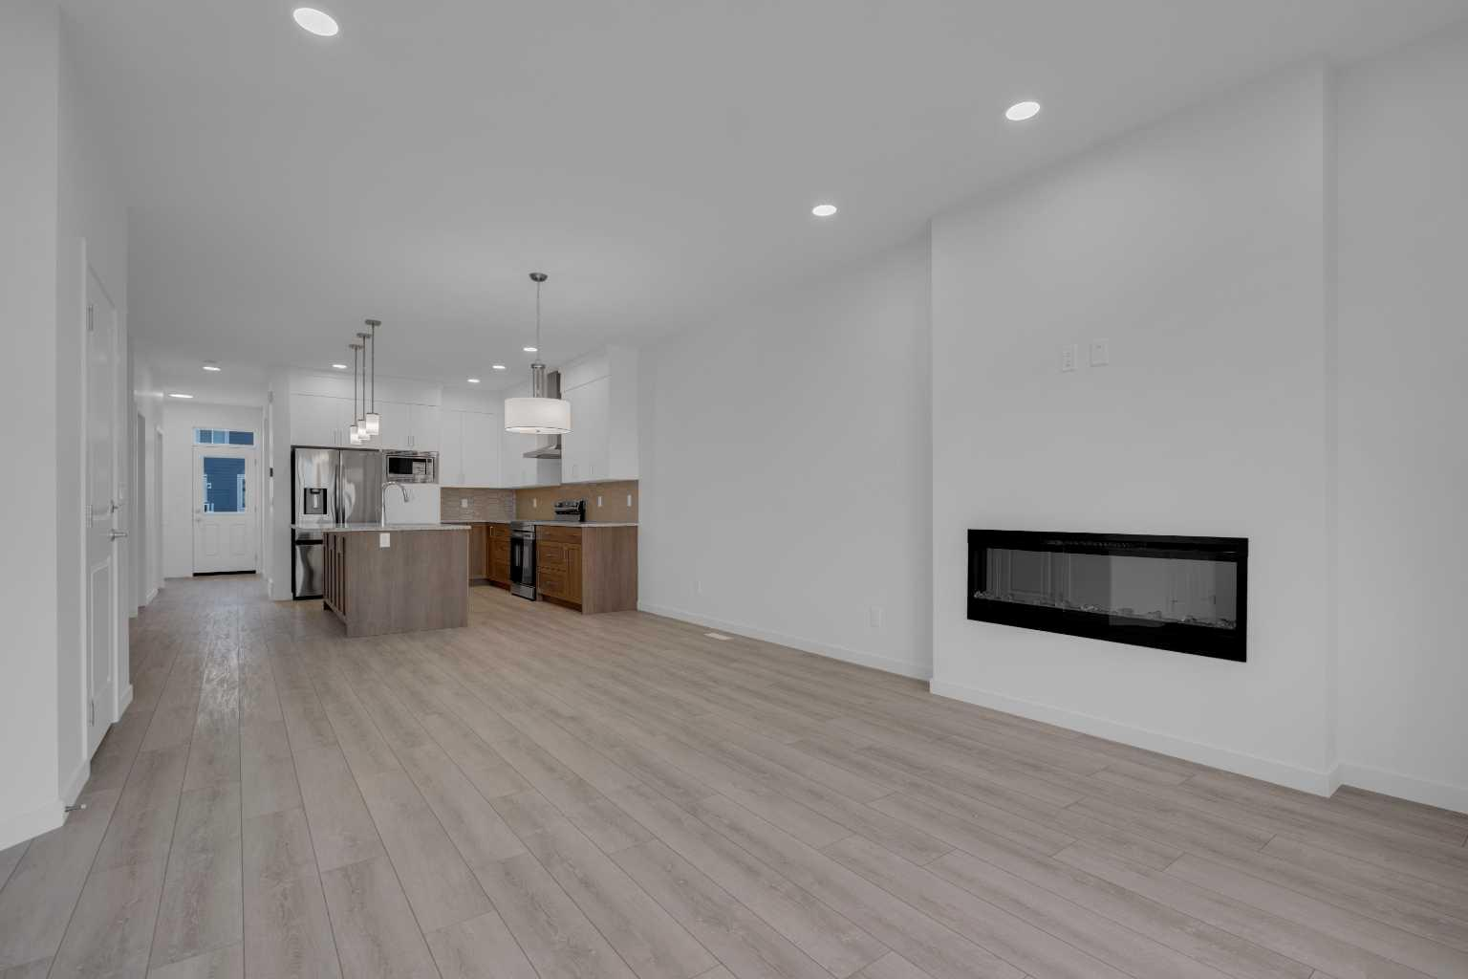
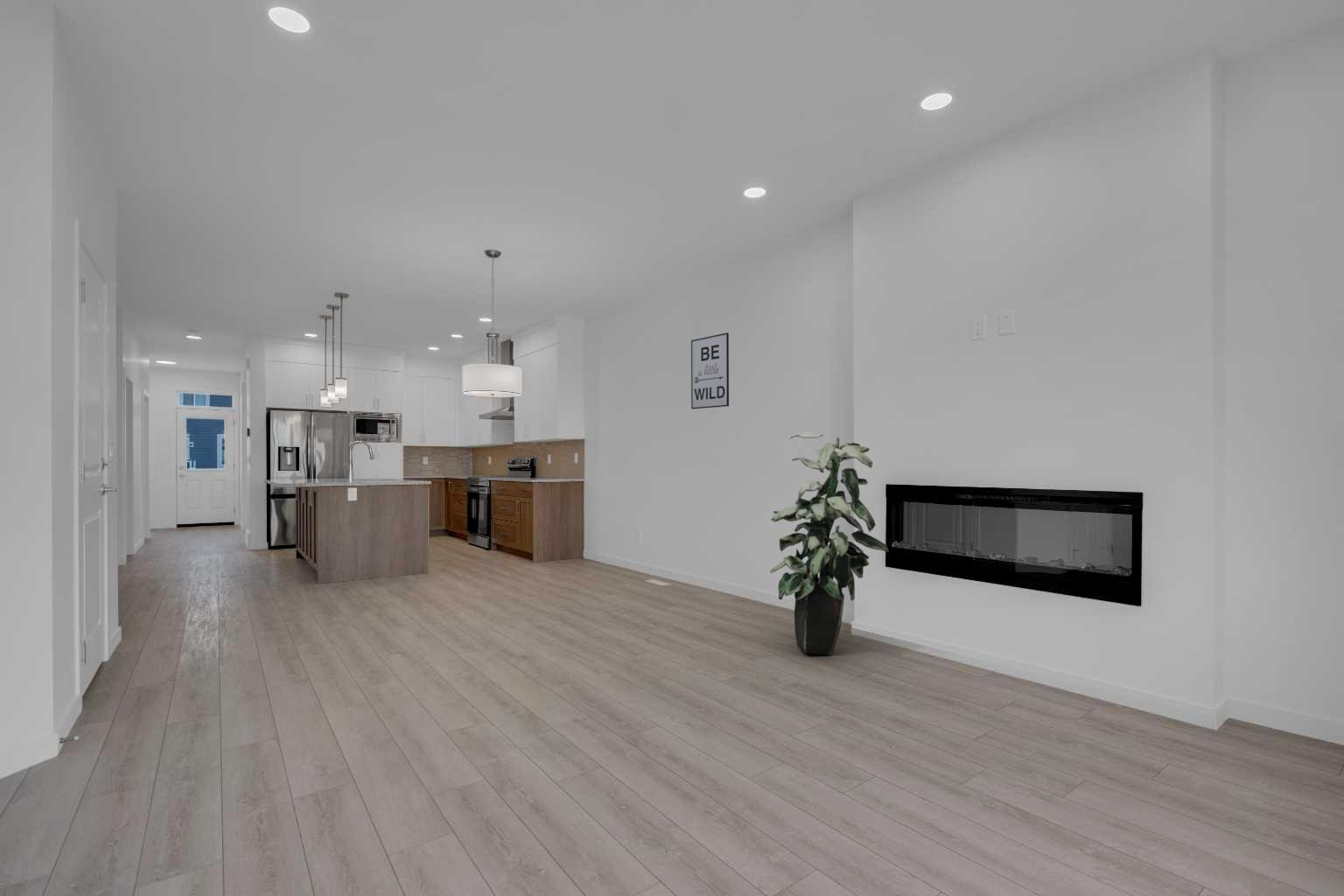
+ wall art [690,332,730,409]
+ indoor plant [769,431,890,656]
